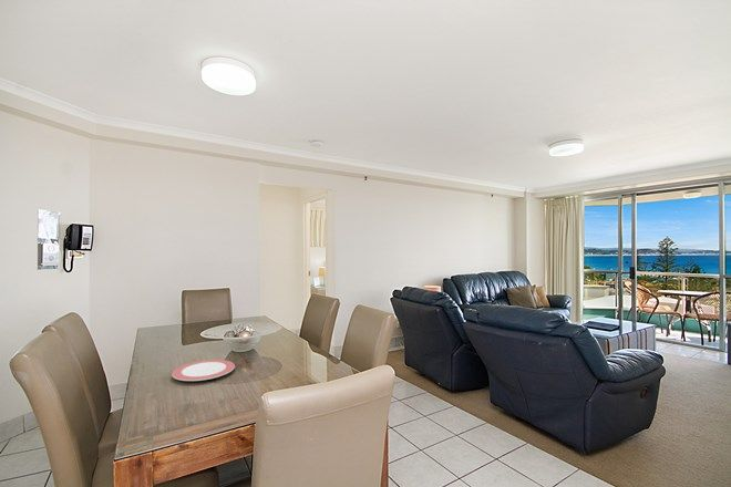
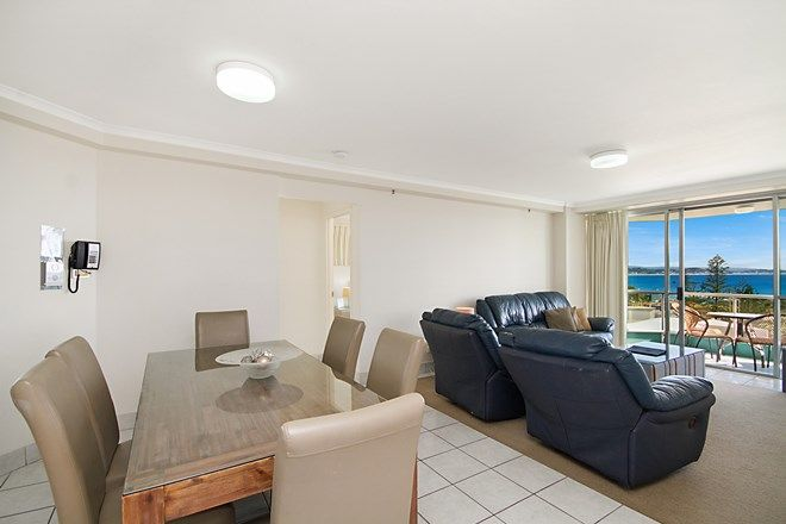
- plate [171,359,236,382]
